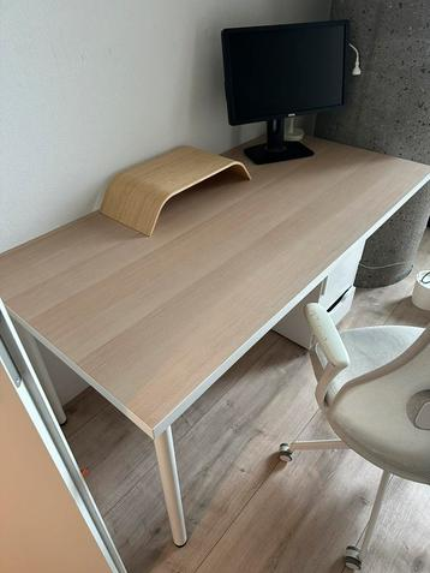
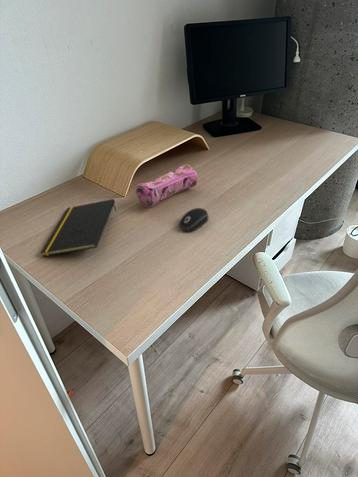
+ computer mouse [178,207,209,233]
+ pencil case [135,164,198,209]
+ notepad [40,198,117,257]
